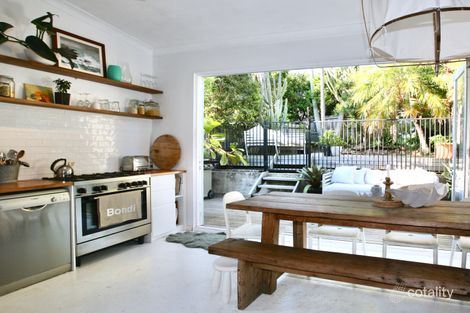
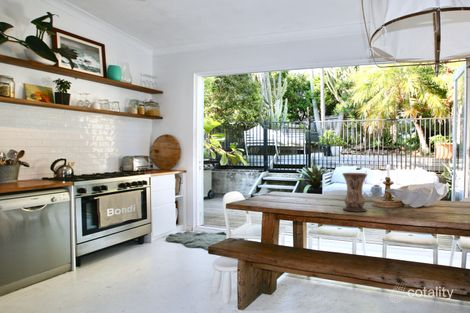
+ vase [341,172,369,213]
